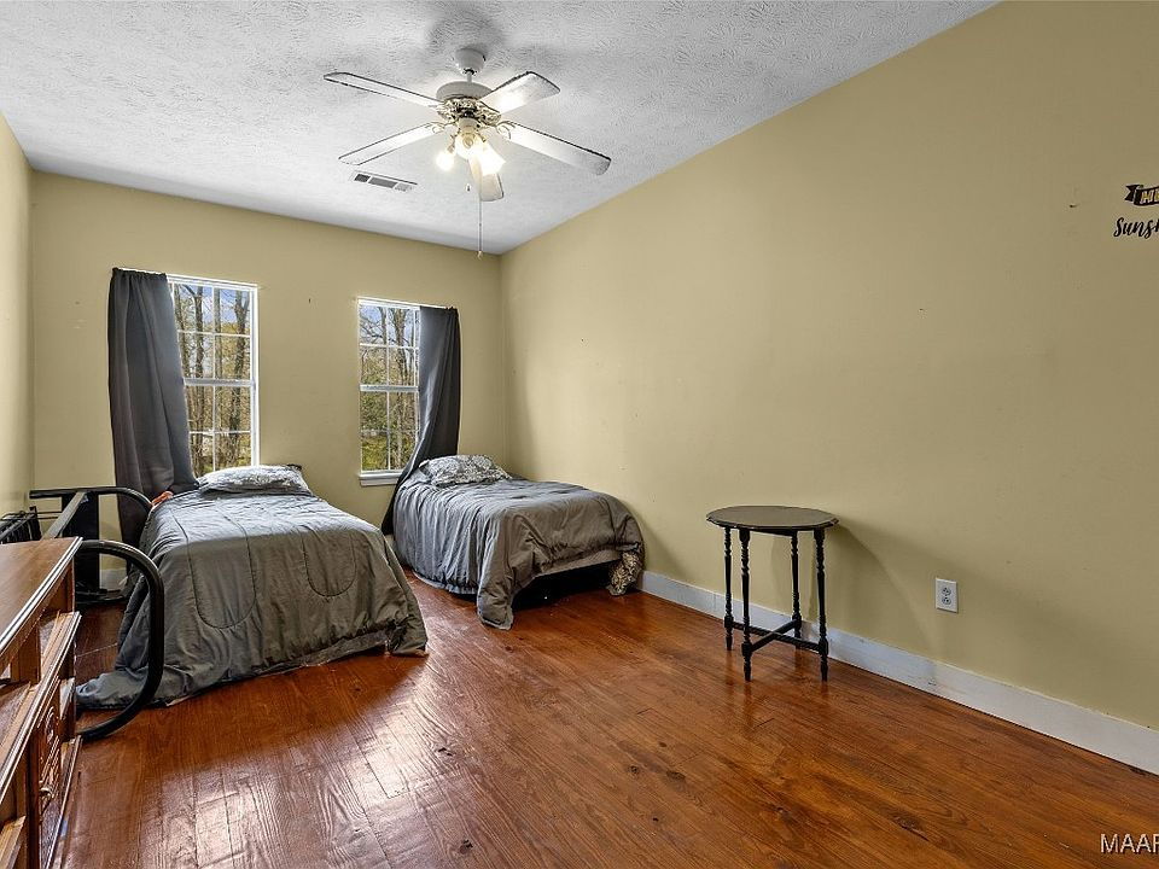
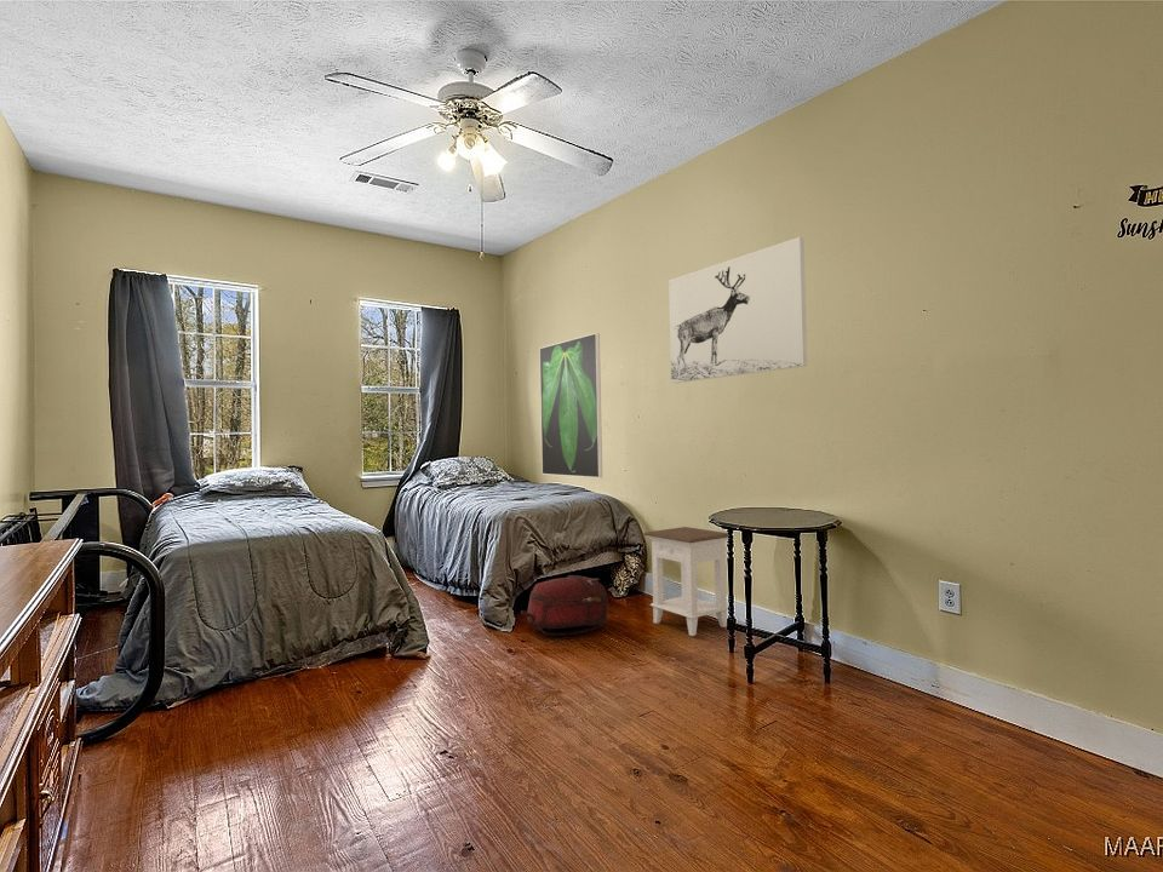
+ backpack [520,574,609,637]
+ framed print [538,332,603,478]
+ wall art [668,236,808,384]
+ nightstand [642,526,729,637]
